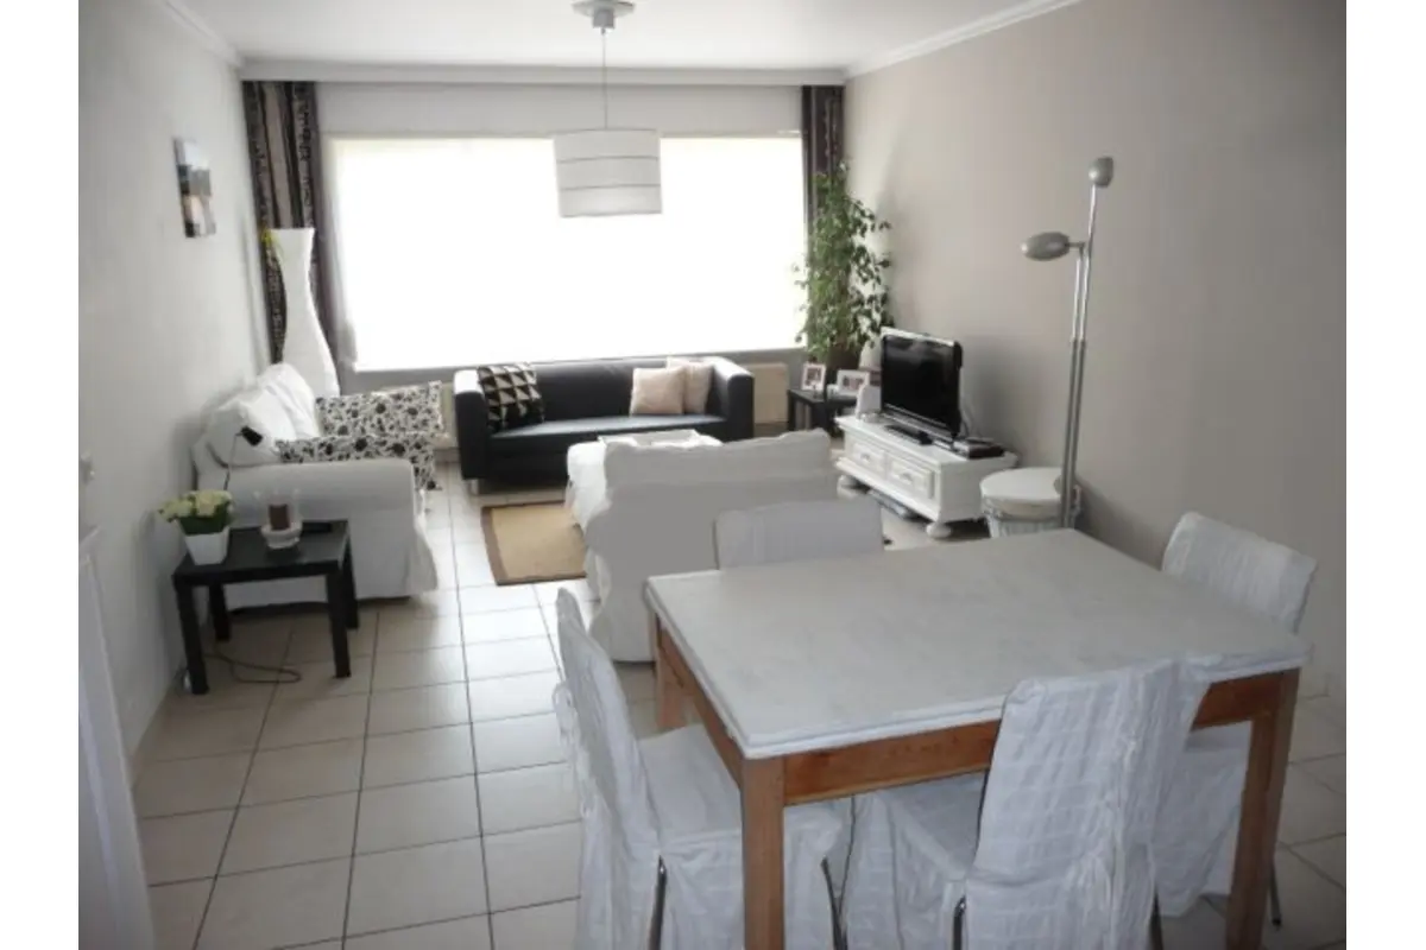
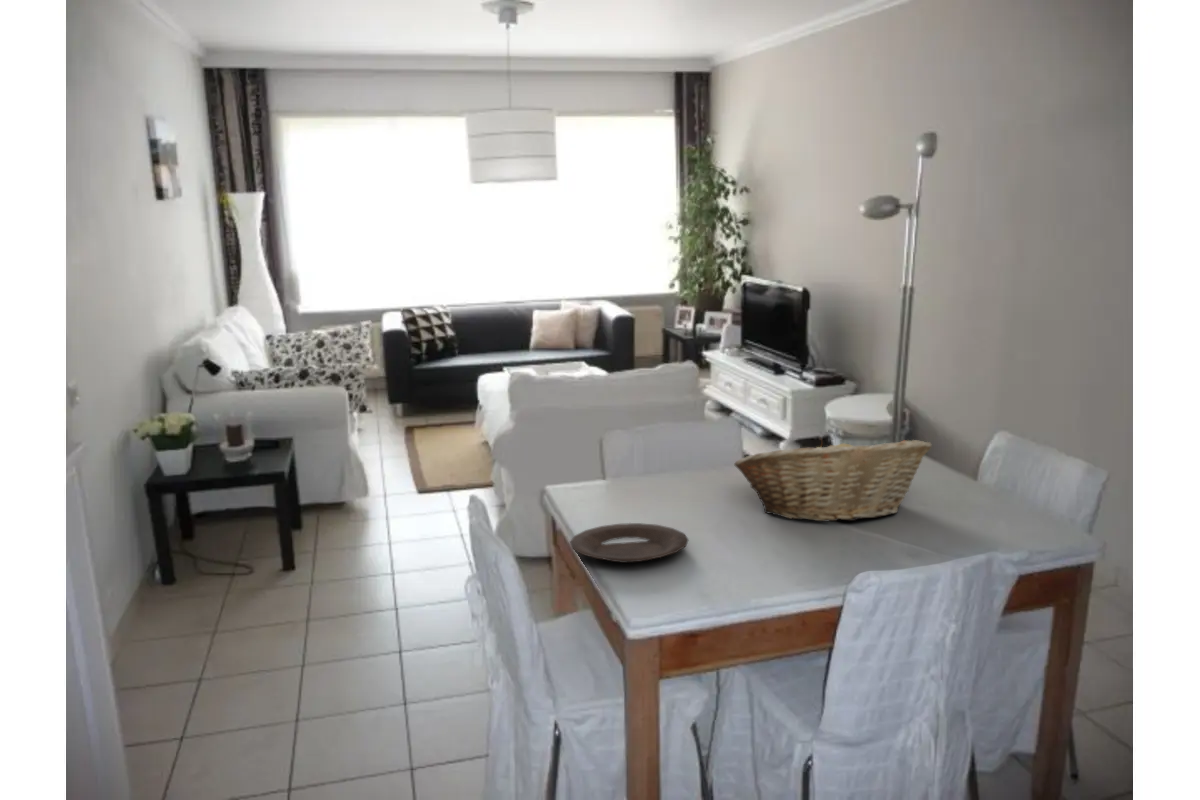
+ fruit basket [733,436,933,523]
+ plate [569,522,690,564]
